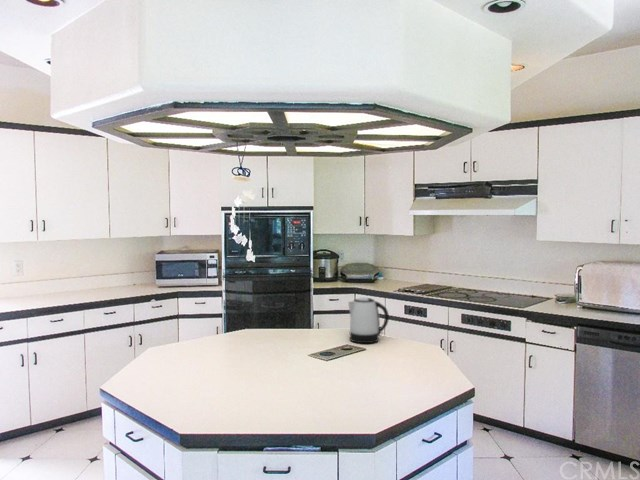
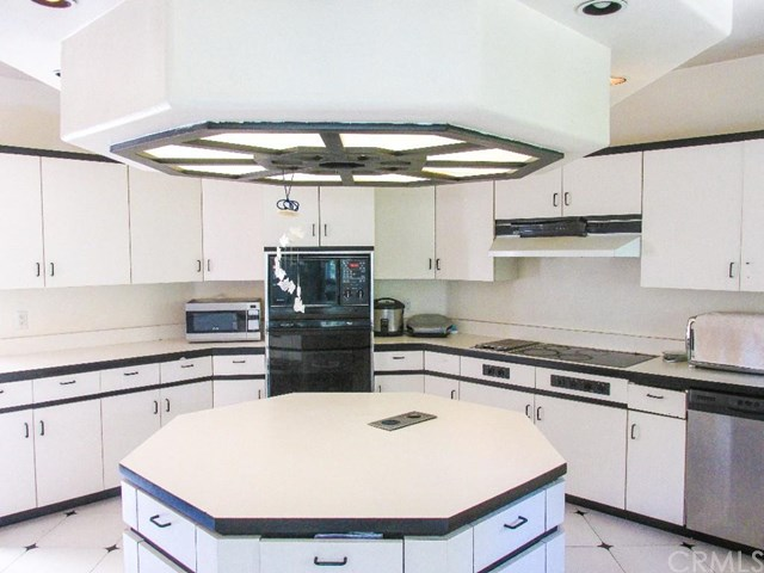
- kettle [347,297,390,344]
